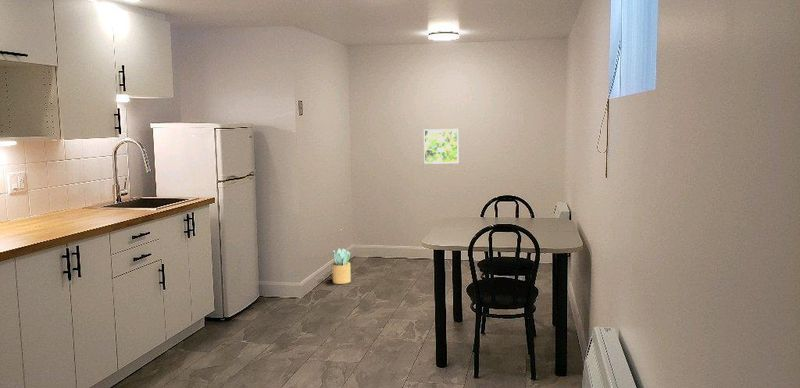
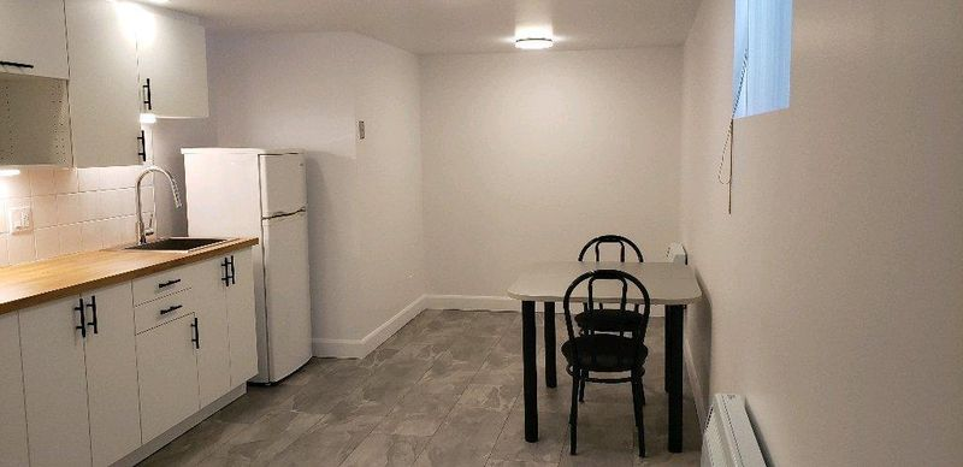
- potted plant [331,247,352,285]
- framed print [423,128,459,165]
